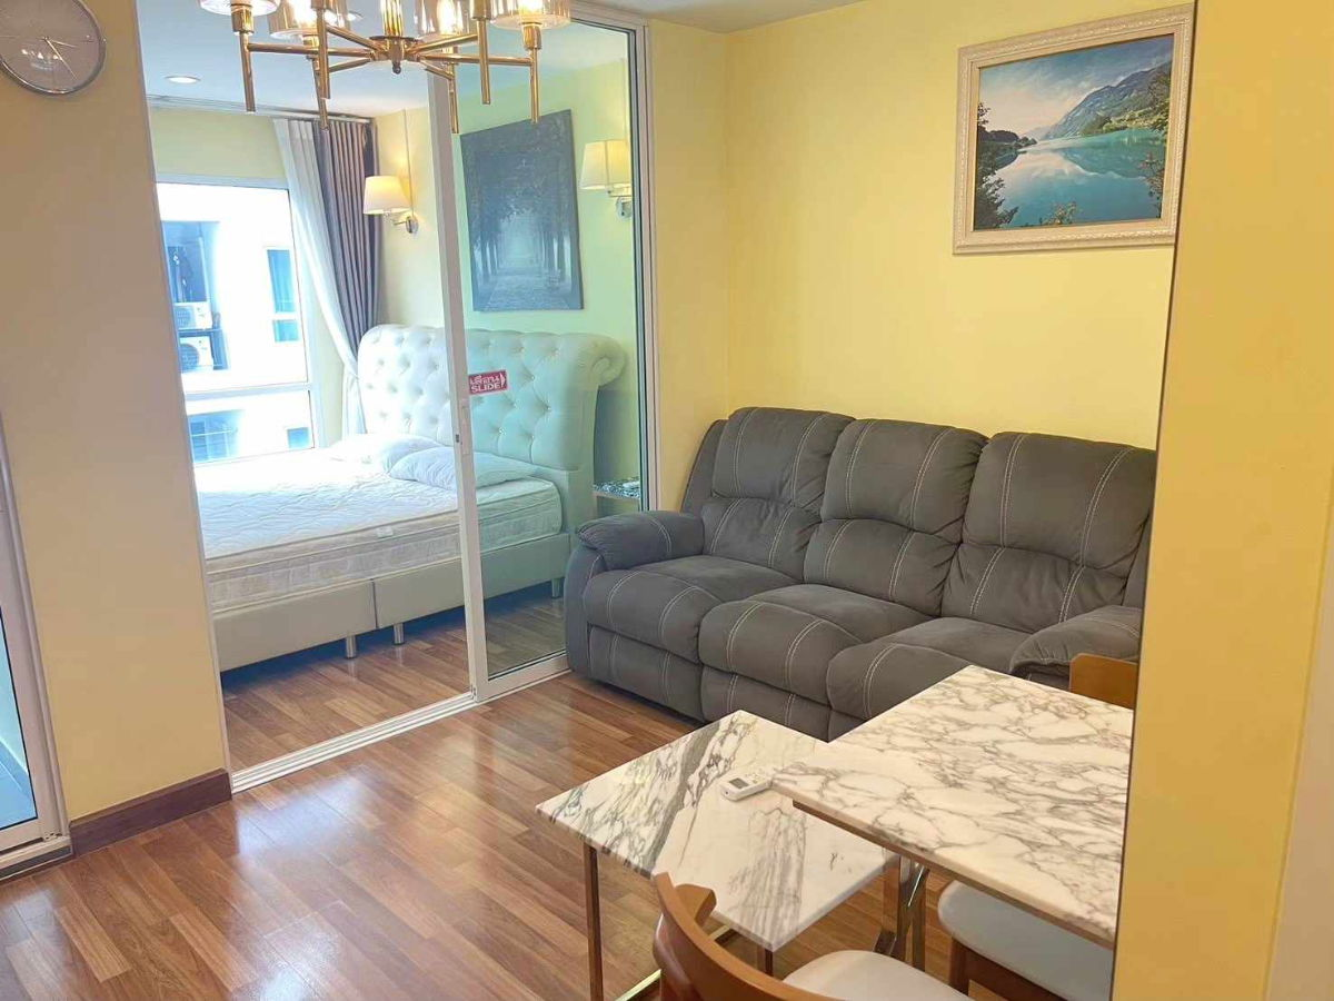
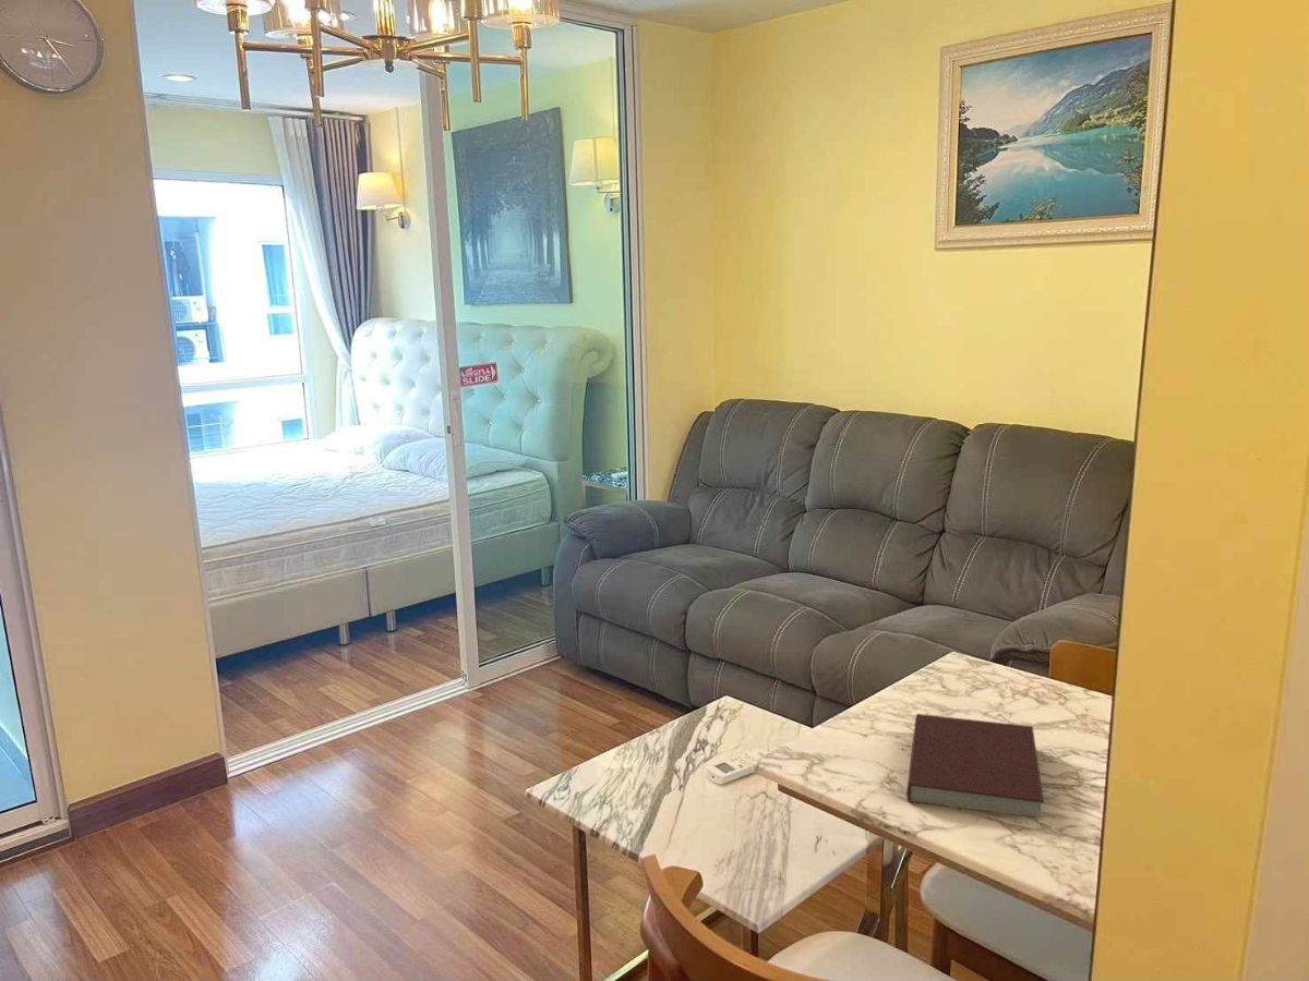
+ notebook [905,713,1045,819]
